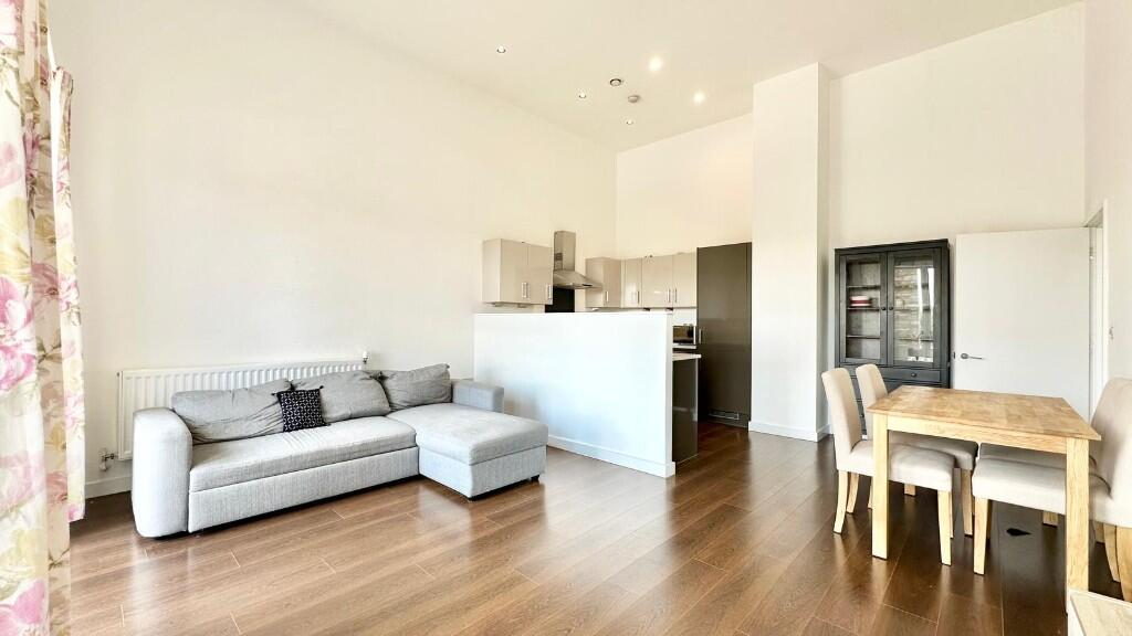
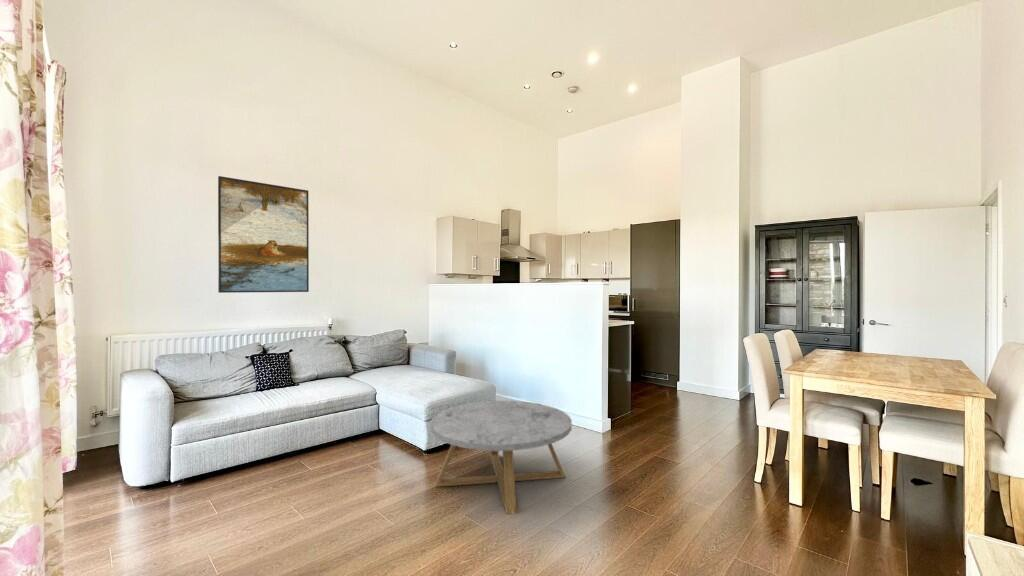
+ coffee table [429,400,573,515]
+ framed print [217,175,310,294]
